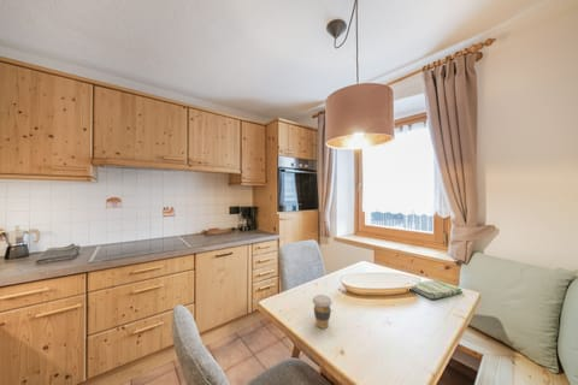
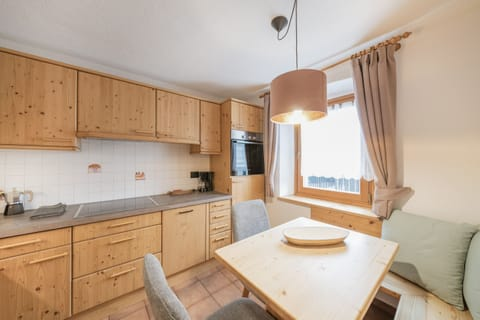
- coffee cup [311,294,334,330]
- dish towel [405,279,464,301]
